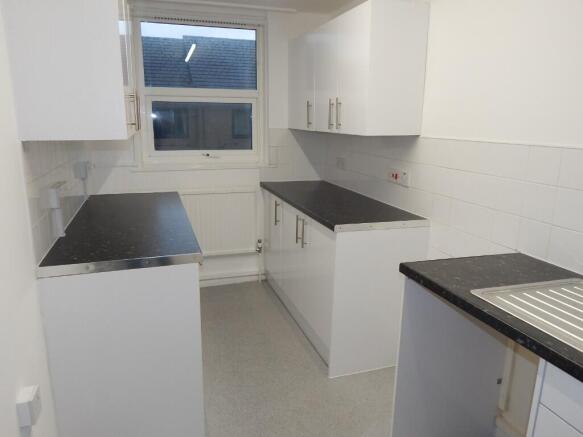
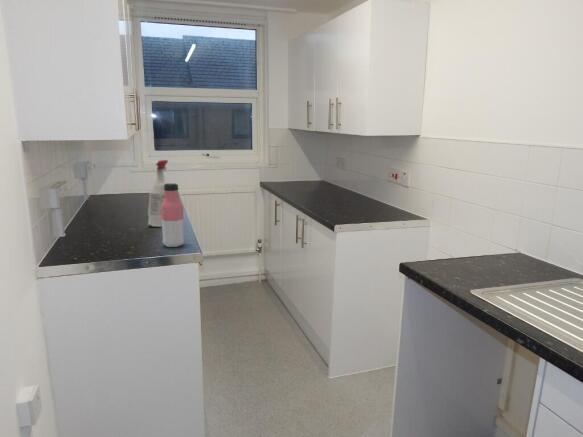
+ spray bottle [147,159,169,228]
+ water bottle [161,182,185,248]
